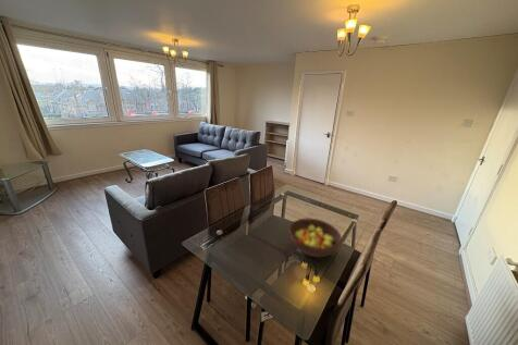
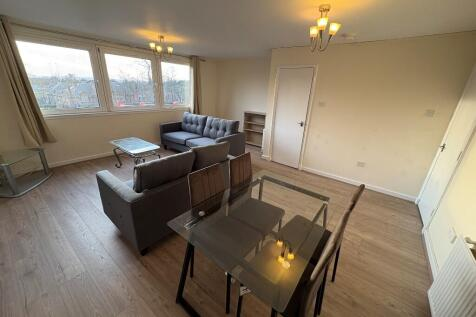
- fruit bowl [288,218,343,258]
